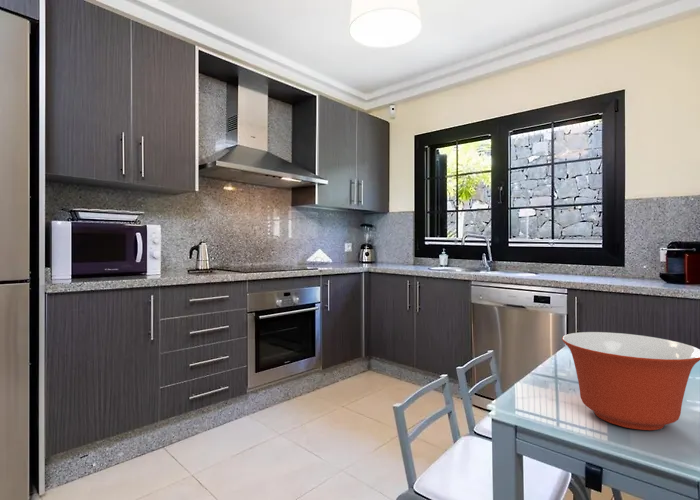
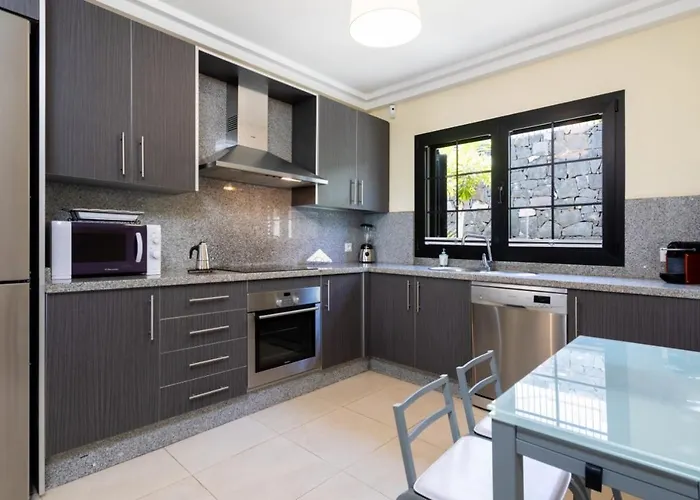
- mixing bowl [561,331,700,431]
